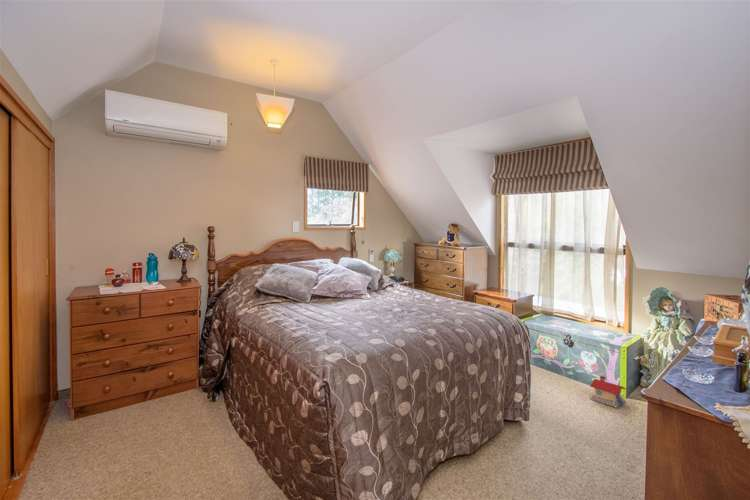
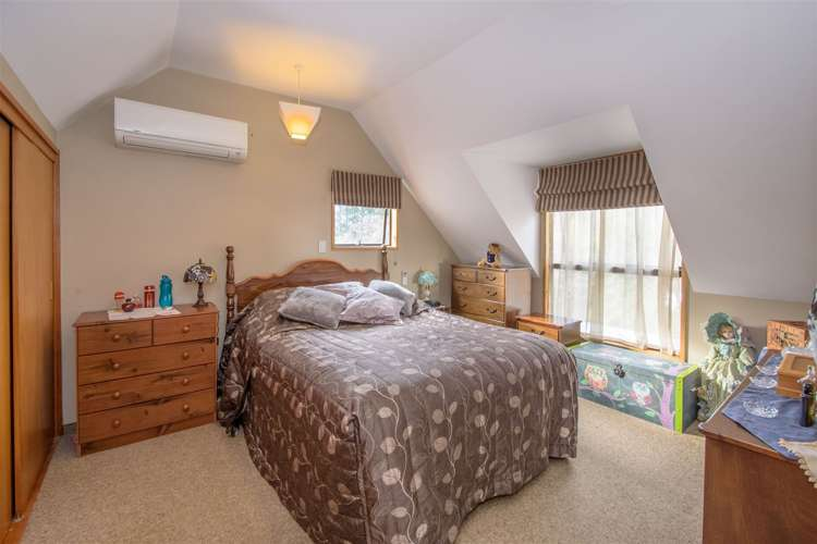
- toy house [589,375,627,409]
